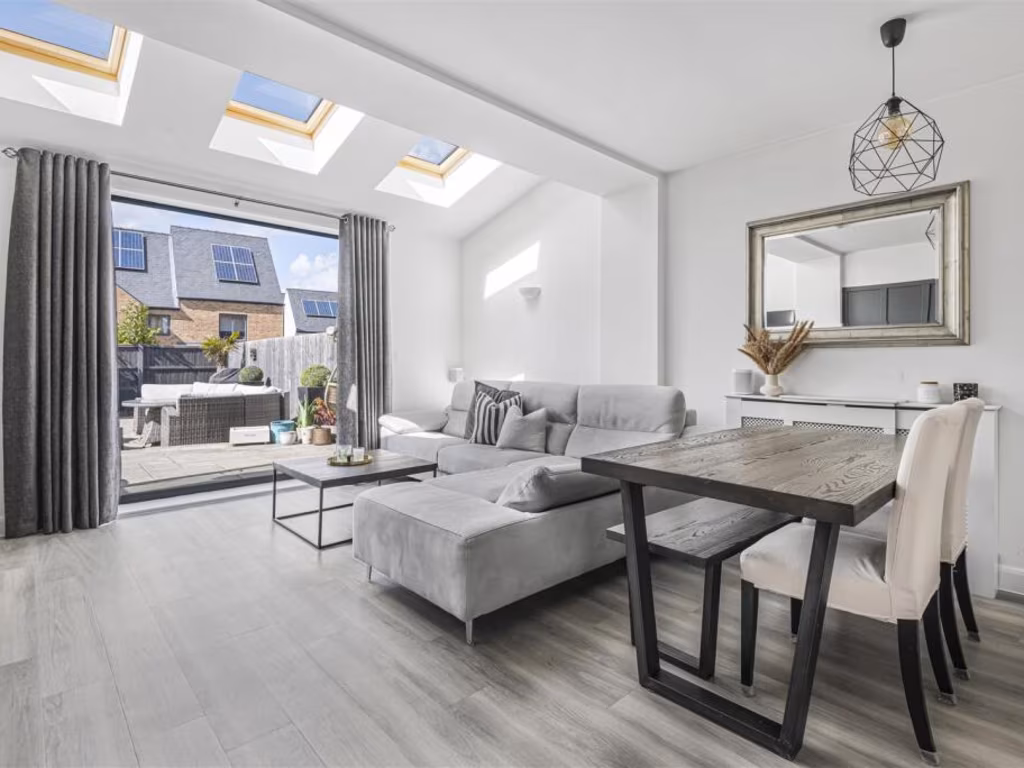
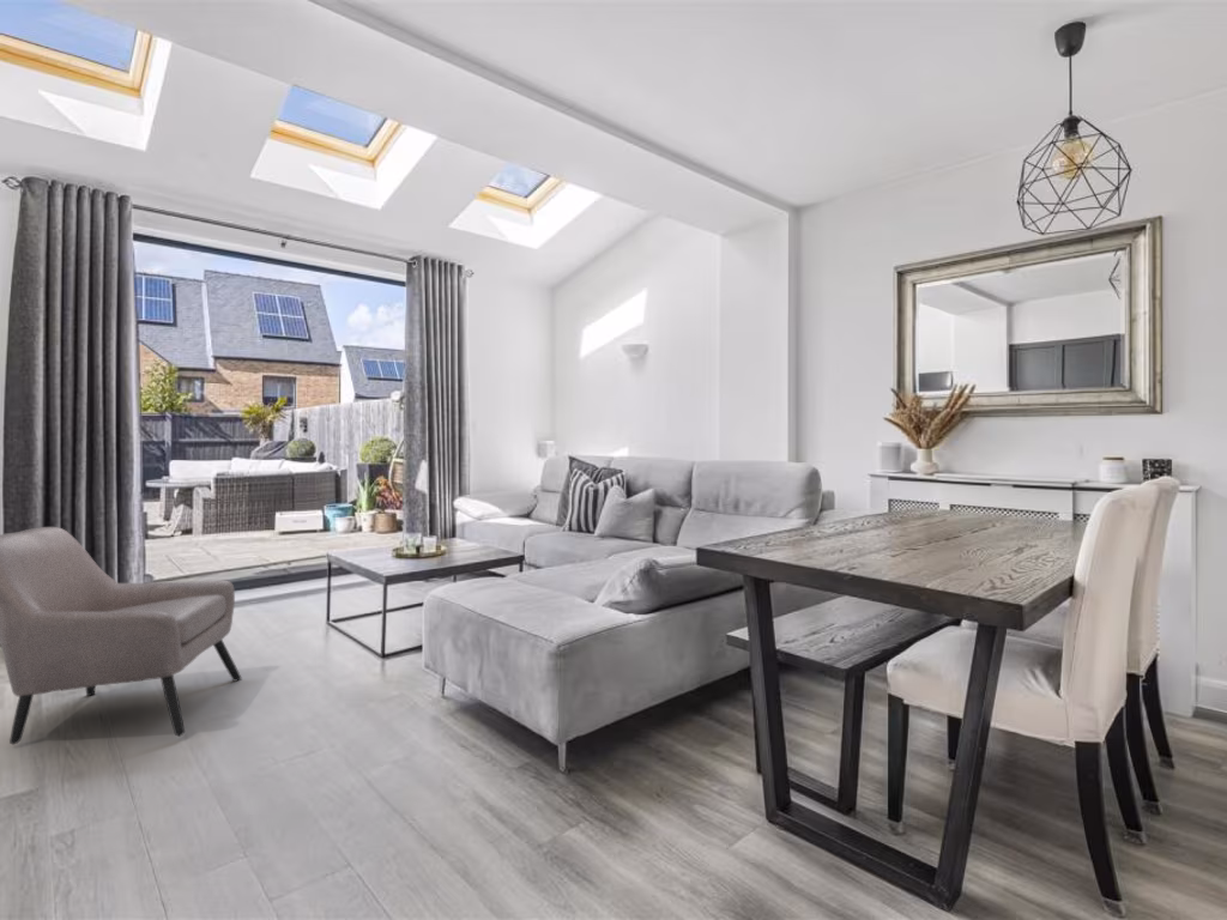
+ armchair [0,526,243,745]
